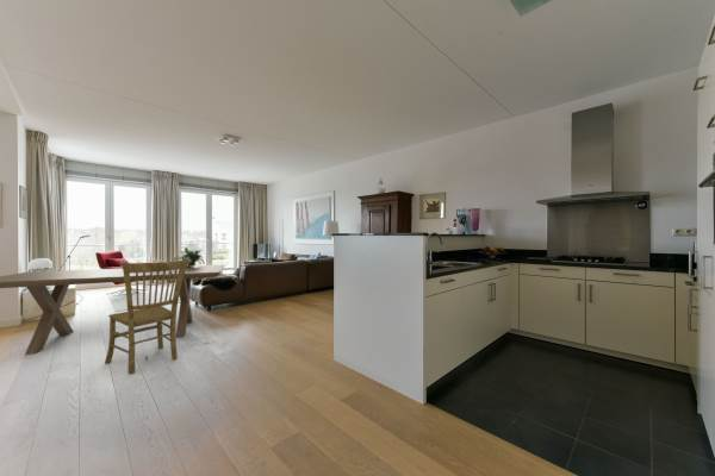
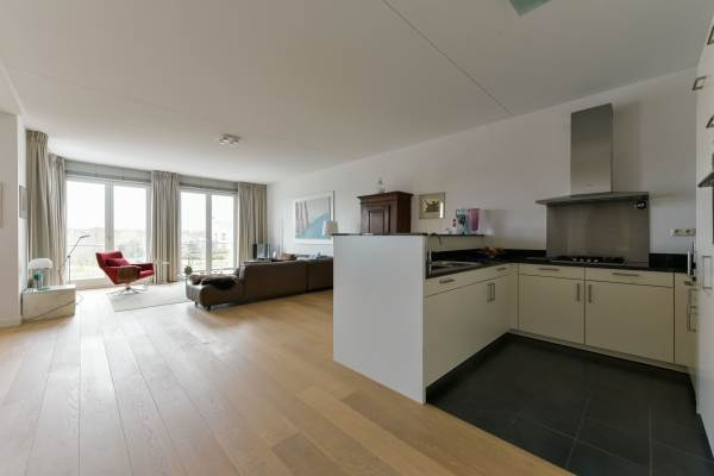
- potted plant [172,246,205,267]
- dining chair [104,258,189,375]
- dining table [0,263,225,356]
